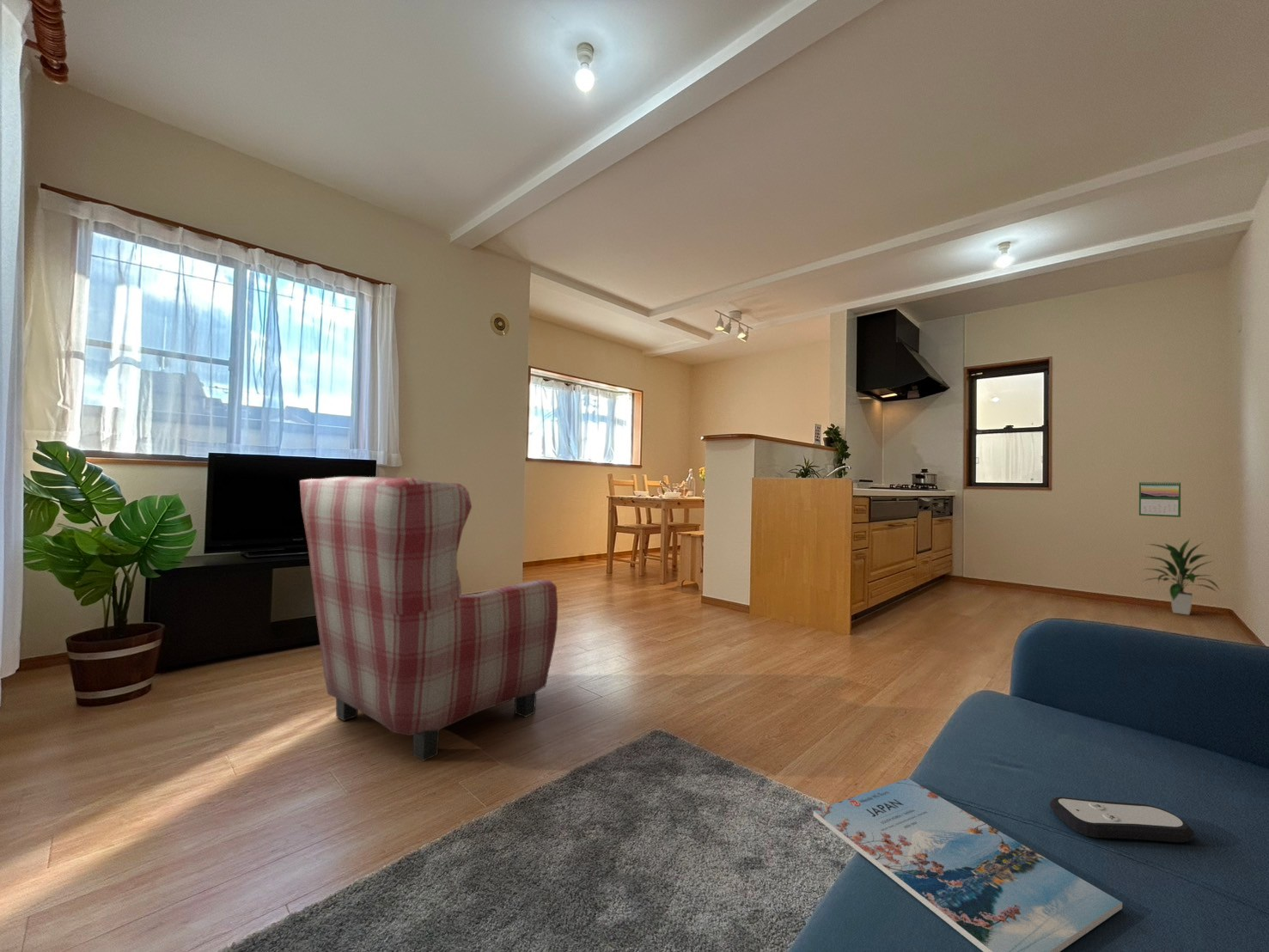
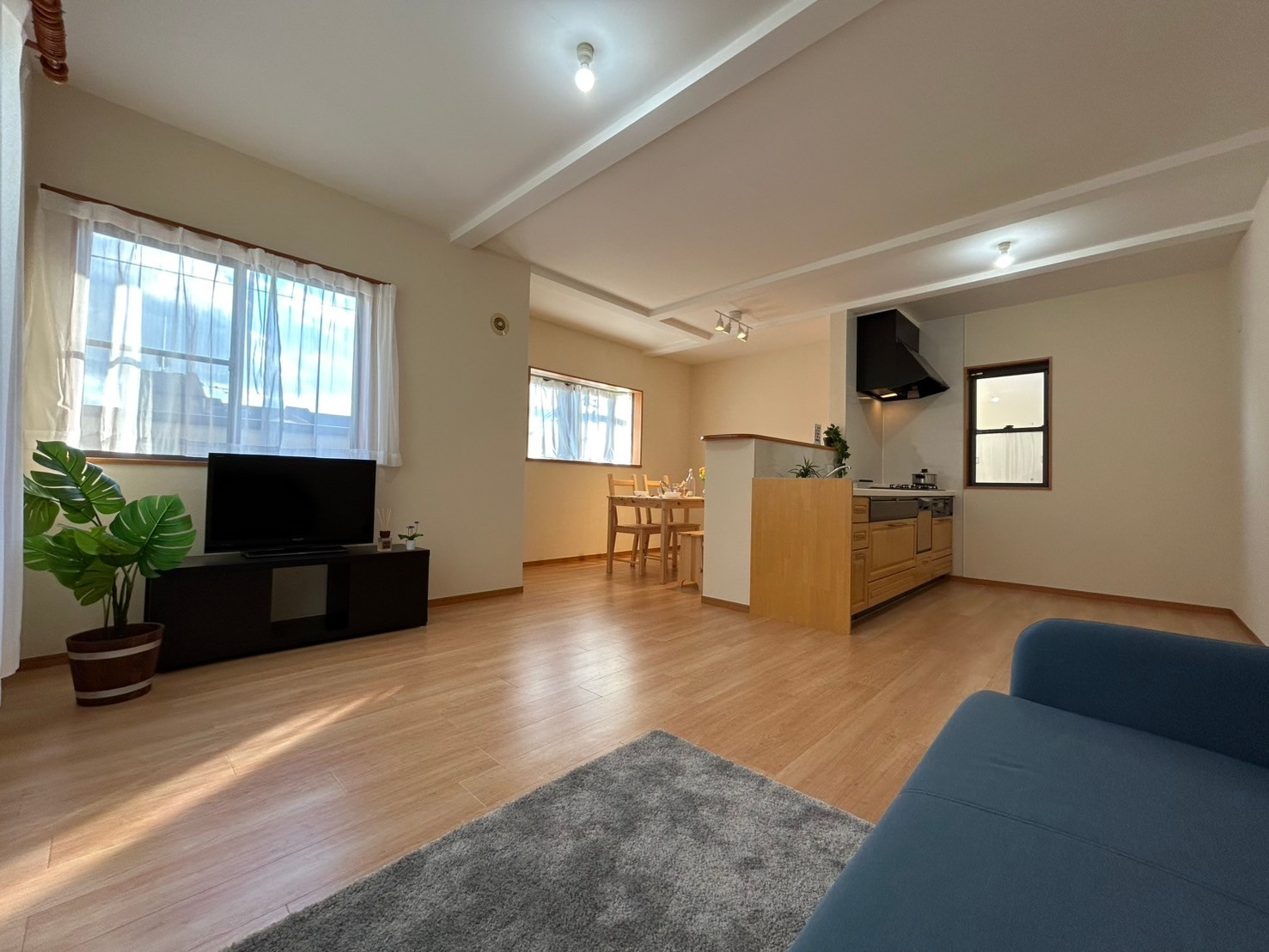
- magazine [813,778,1123,952]
- remote control [1049,796,1195,844]
- indoor plant [1141,538,1221,616]
- armchair [299,476,558,762]
- calendar [1138,480,1181,518]
